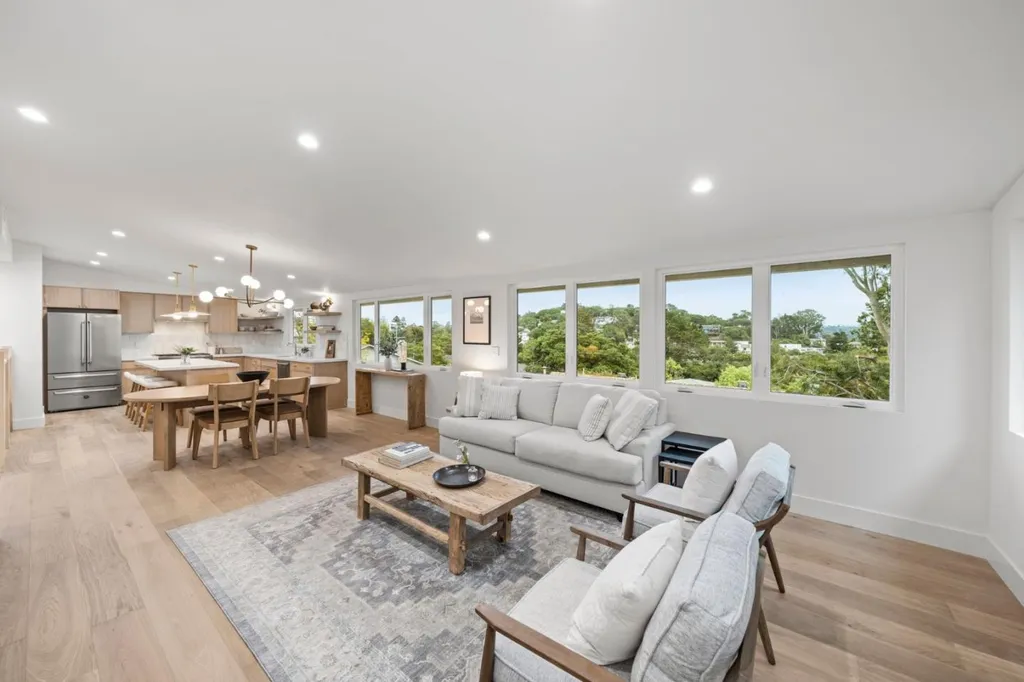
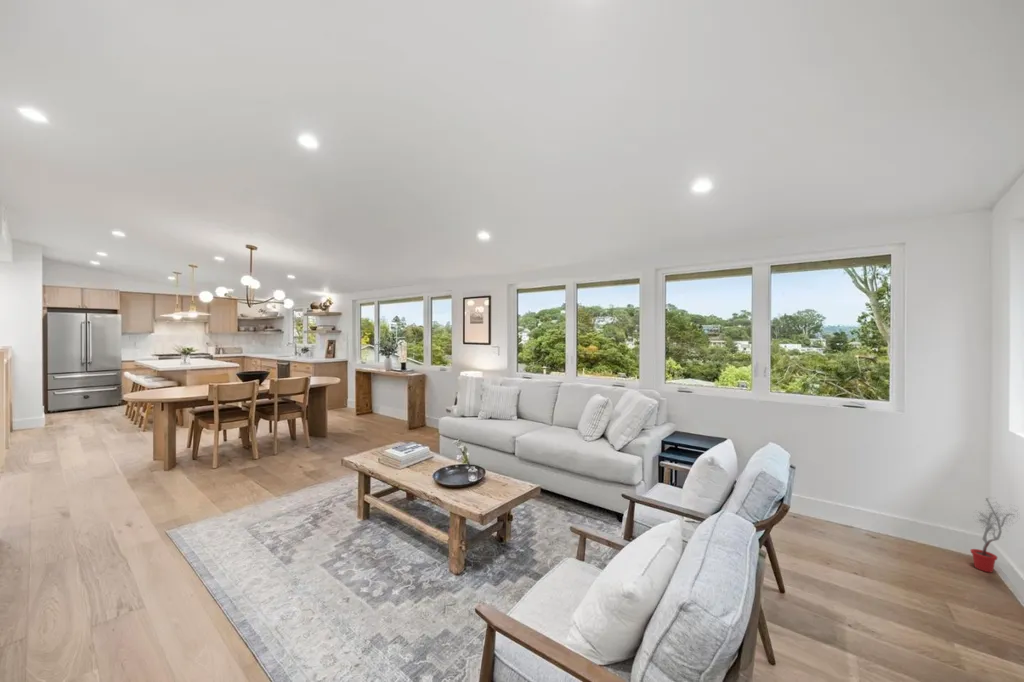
+ potted tree [970,496,1020,573]
